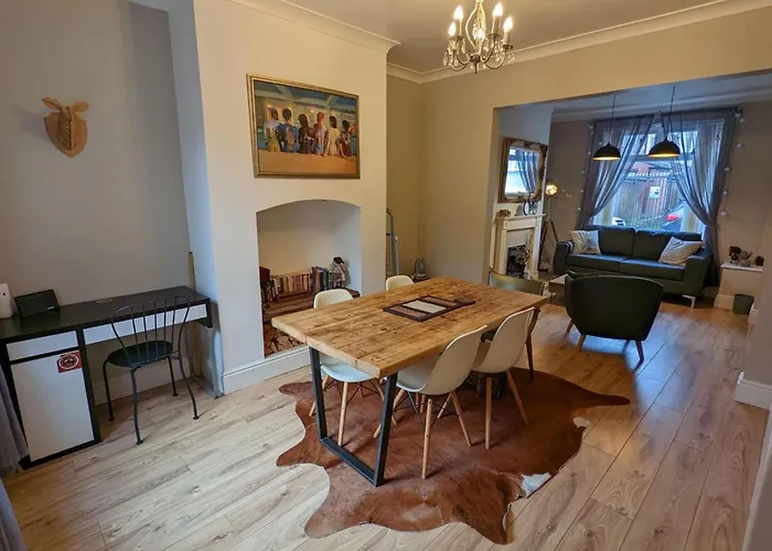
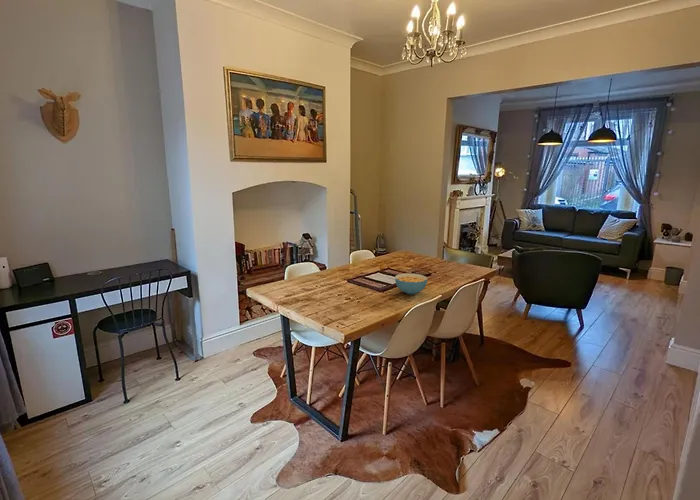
+ cereal bowl [394,272,428,295]
